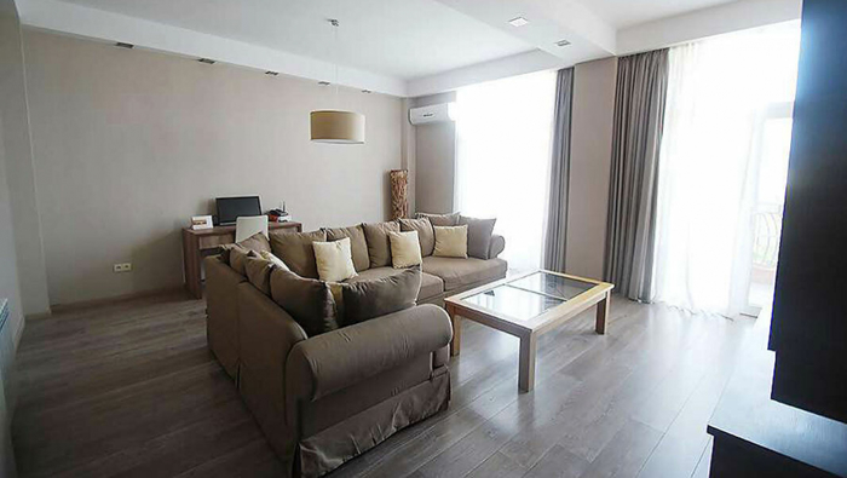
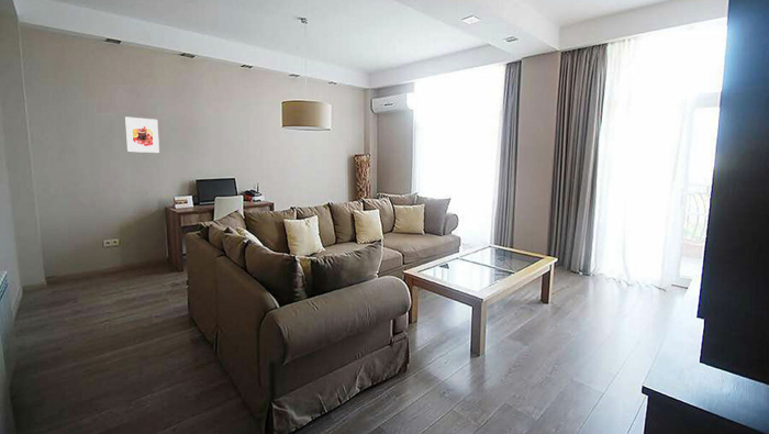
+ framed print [124,115,160,154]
